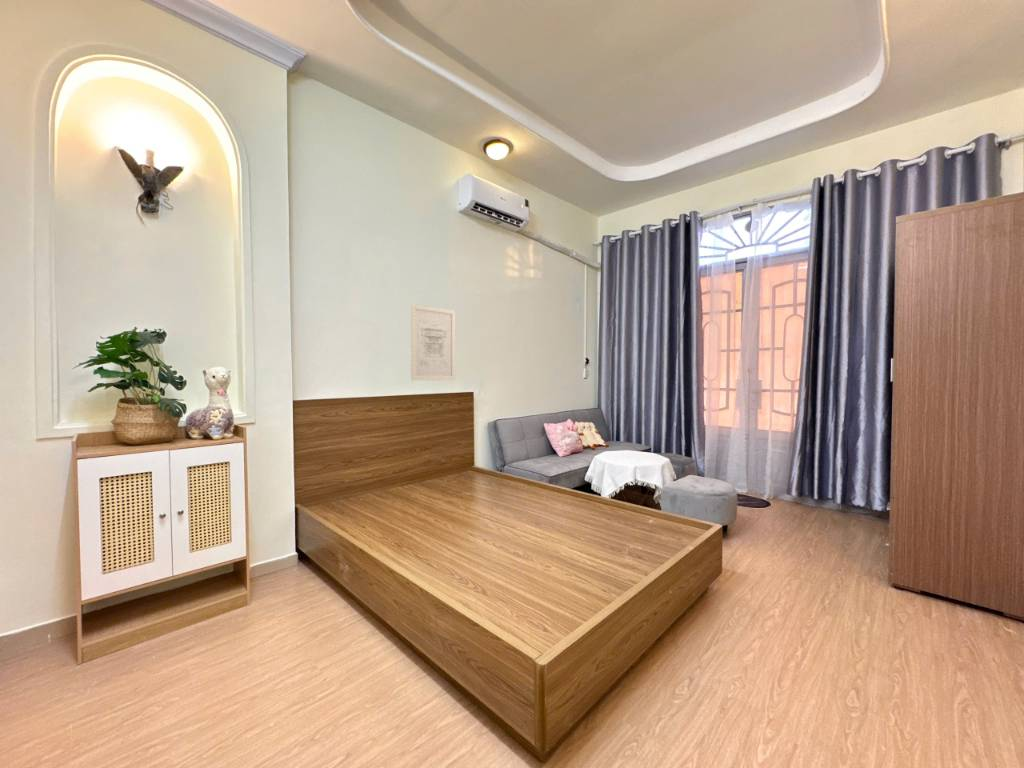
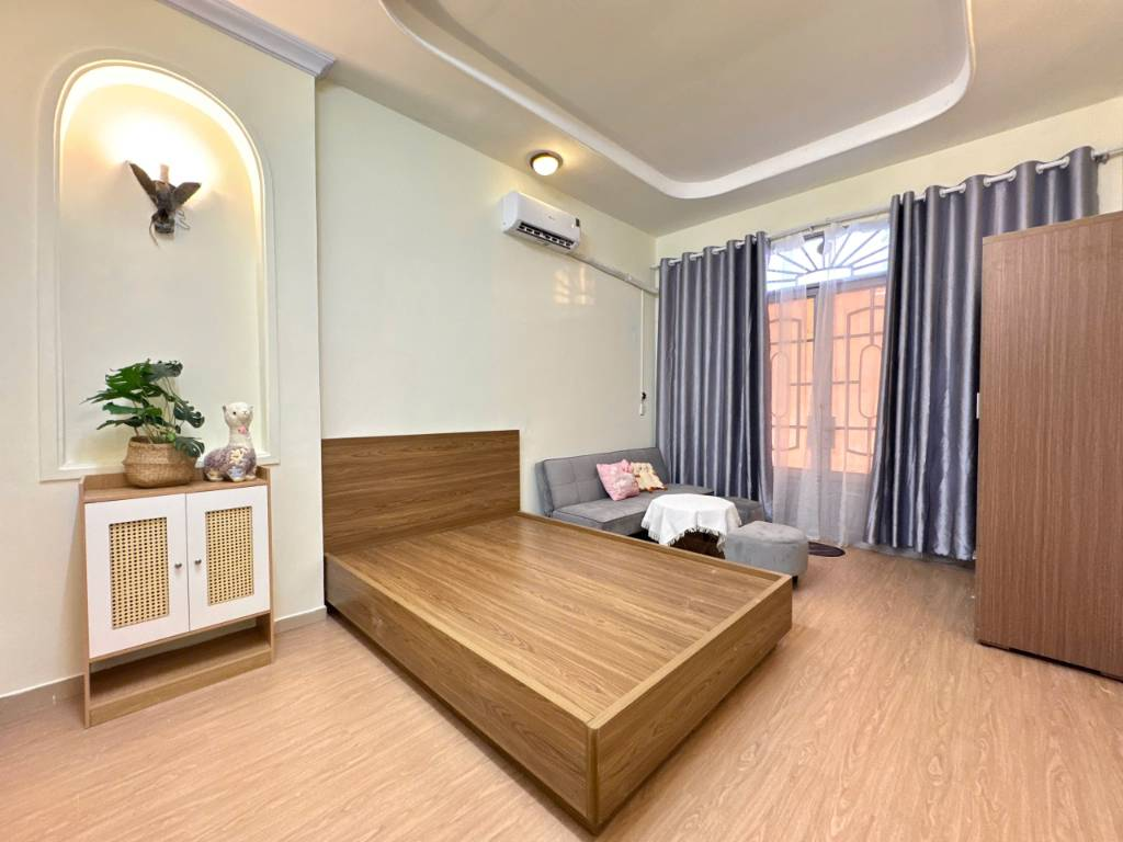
- wall art [410,303,456,382]
